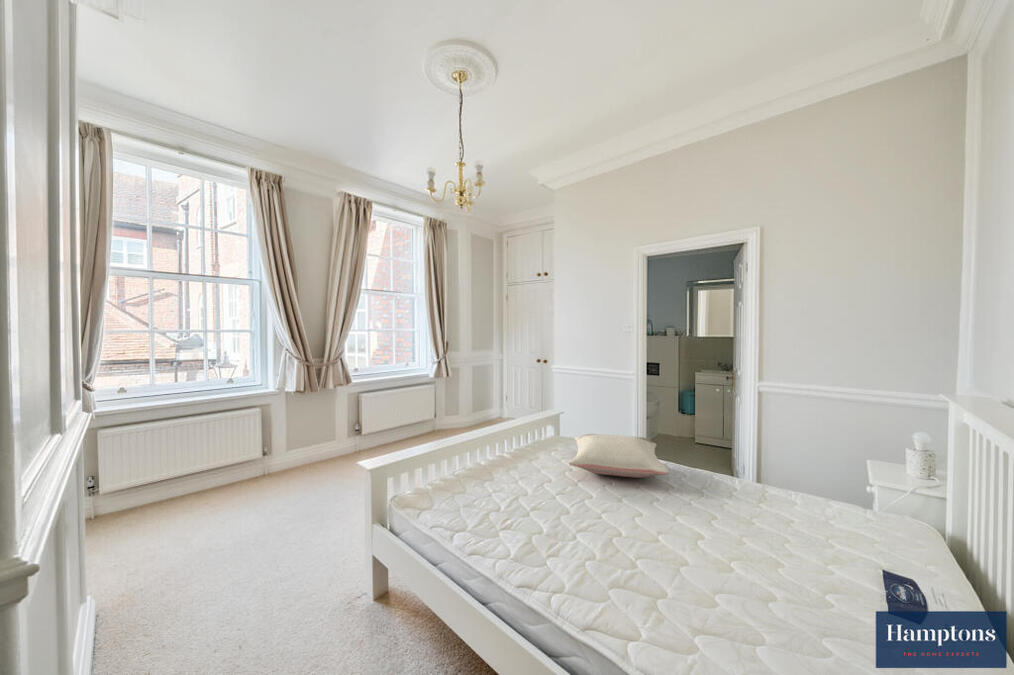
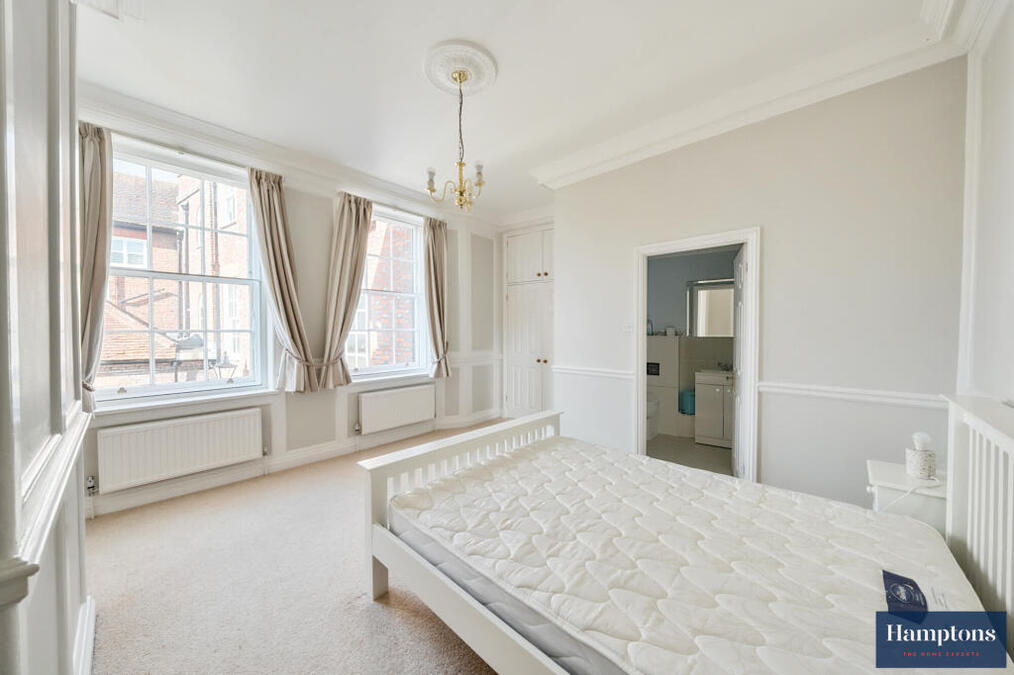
- pillow [568,433,670,479]
